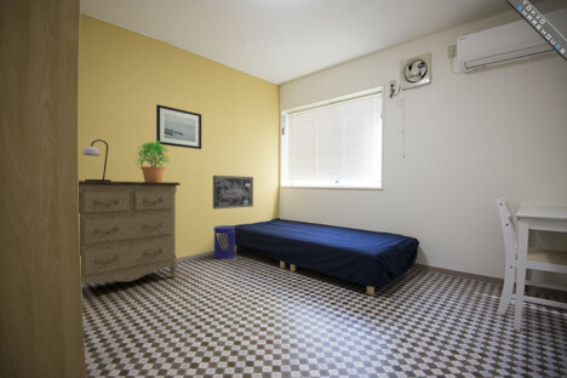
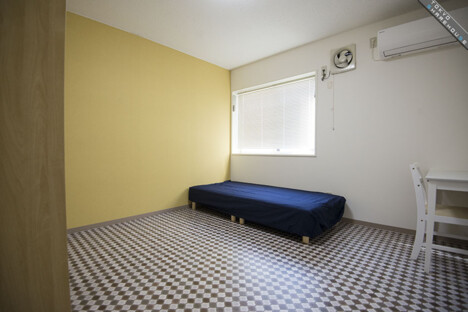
- wall art [212,174,254,210]
- wall art [155,103,202,150]
- table lamp [81,138,111,182]
- potted plant [136,139,171,182]
- dresser [78,179,182,286]
- waste bin [212,224,236,260]
